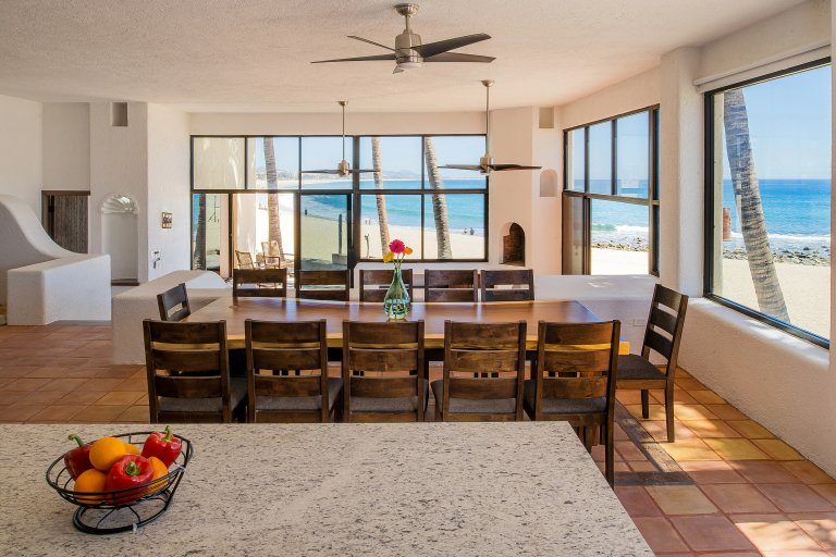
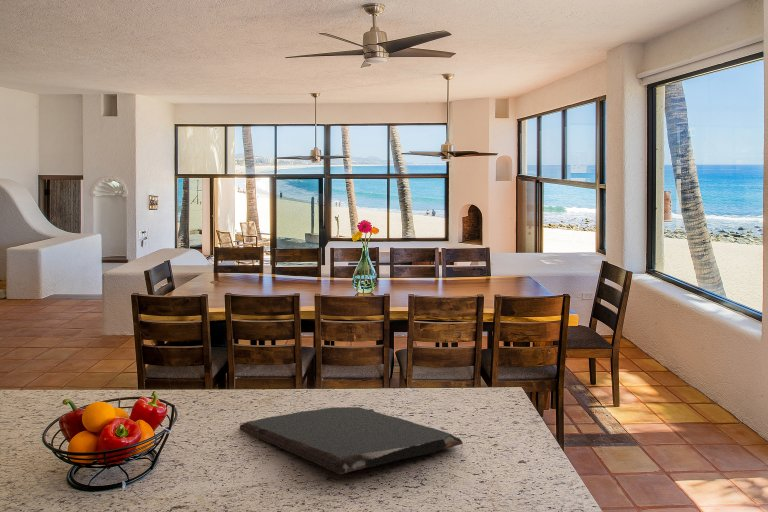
+ cutting board [239,406,464,475]
